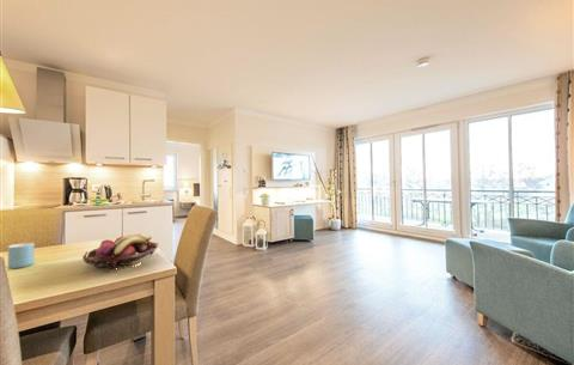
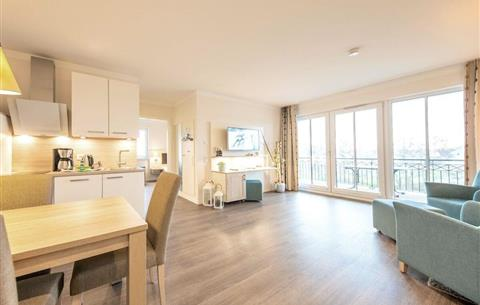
- fruit basket [81,232,159,269]
- mug [7,242,36,269]
